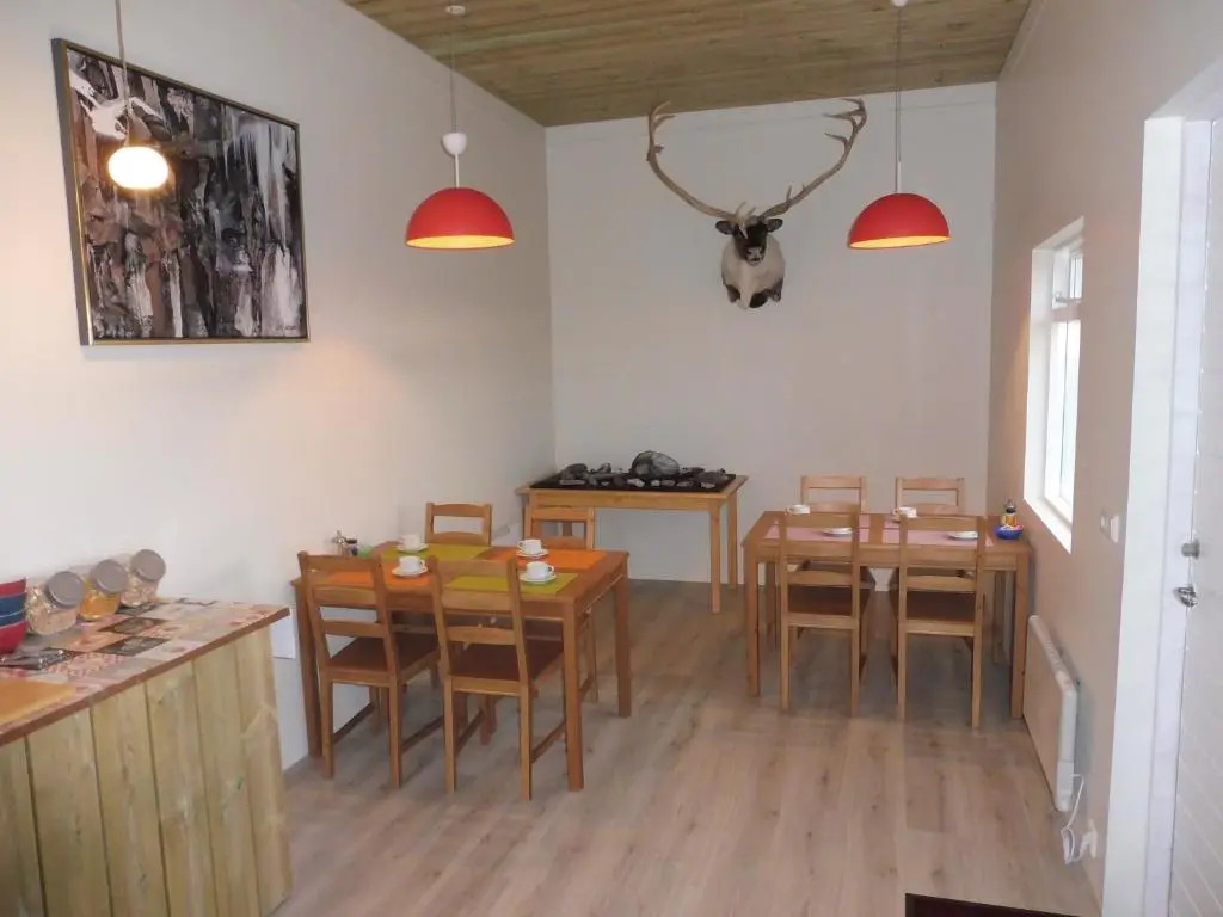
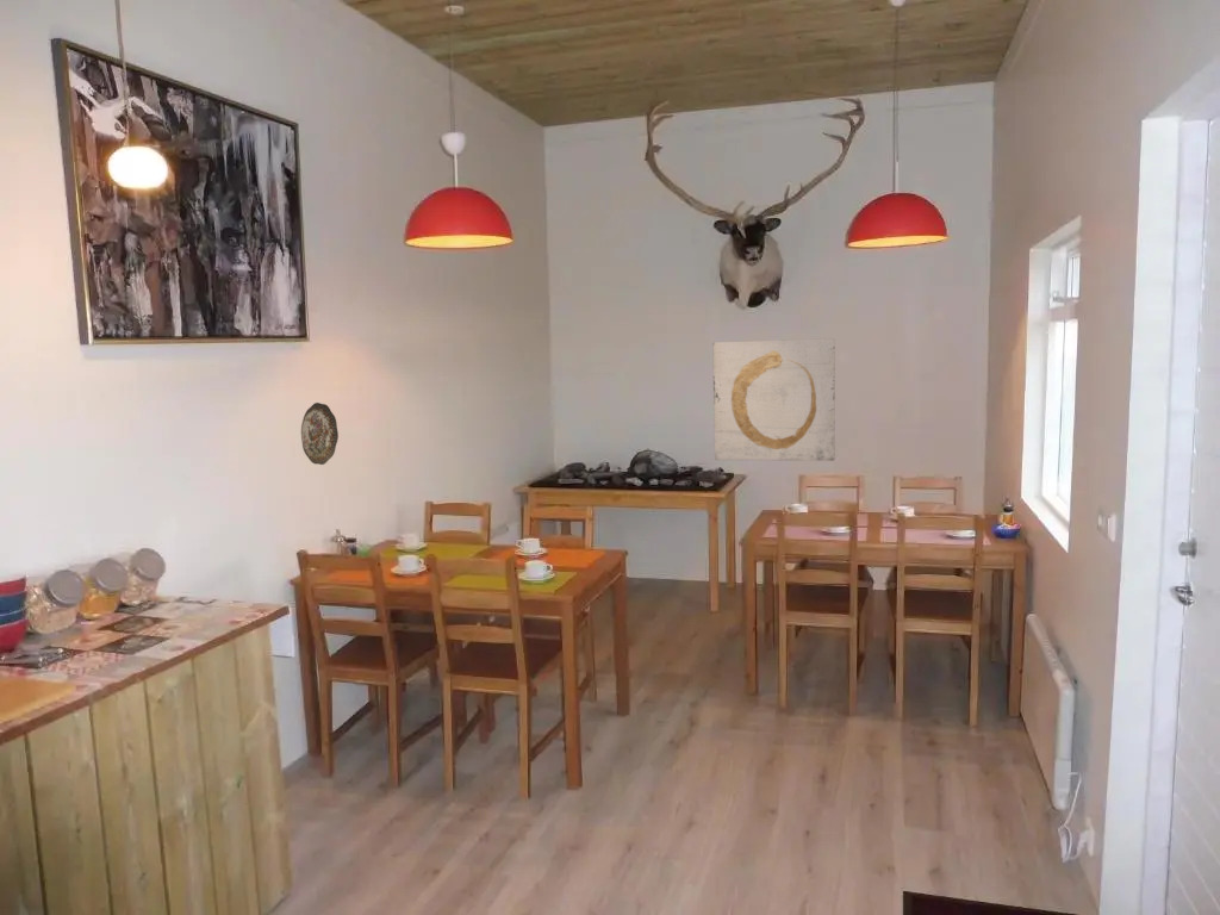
+ decorative plate [300,402,340,466]
+ wall art [712,337,836,462]
